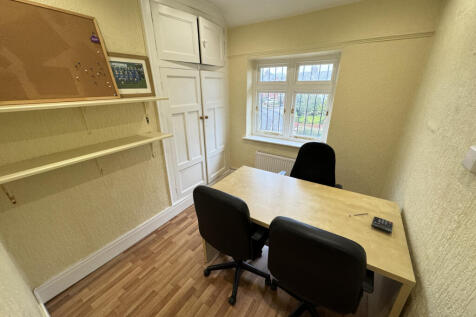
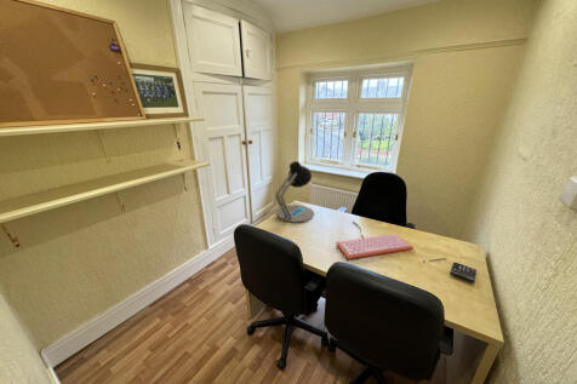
+ desk lamp [274,160,315,224]
+ keyboard [335,219,415,260]
